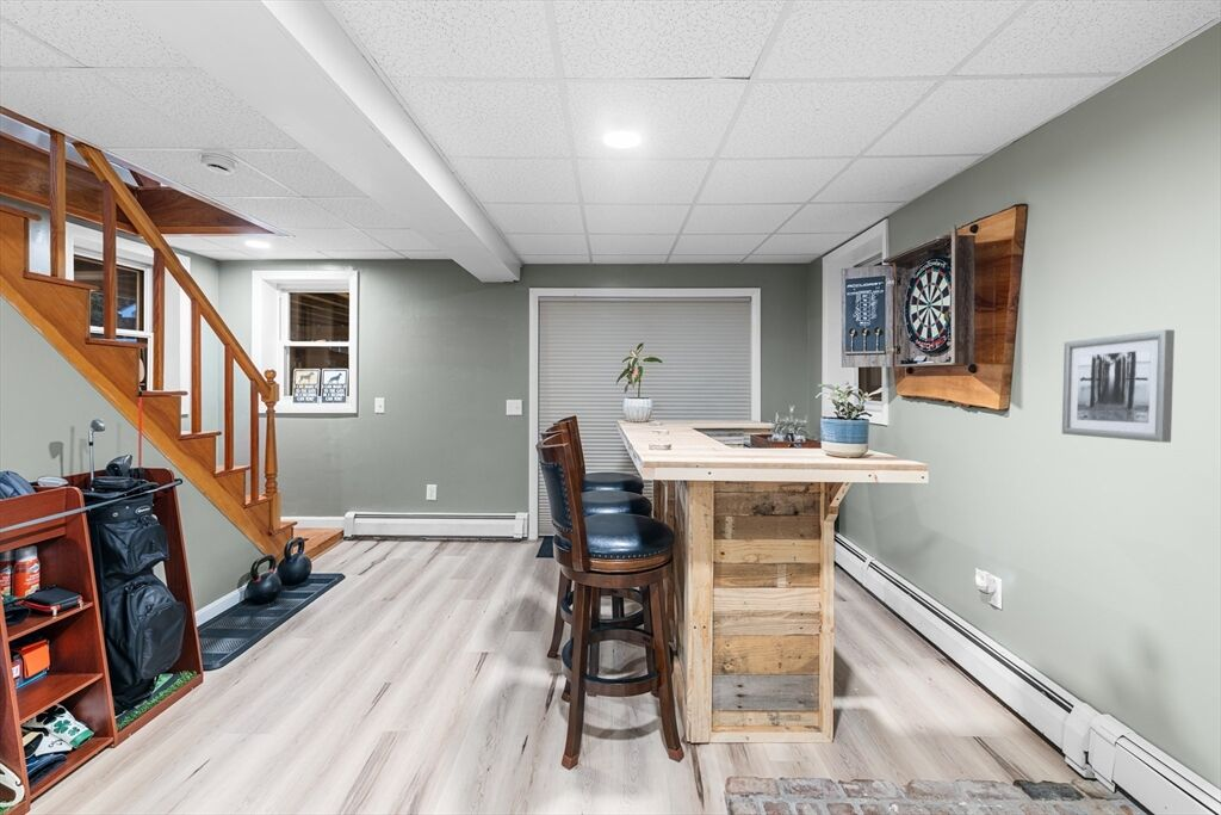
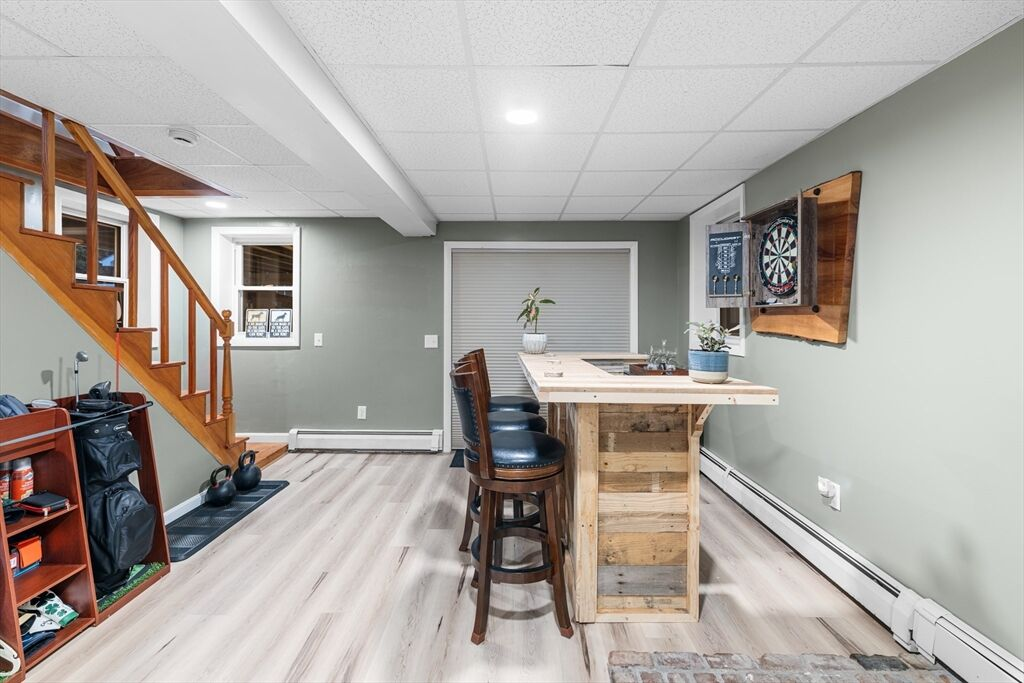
- wall art [1061,328,1176,444]
